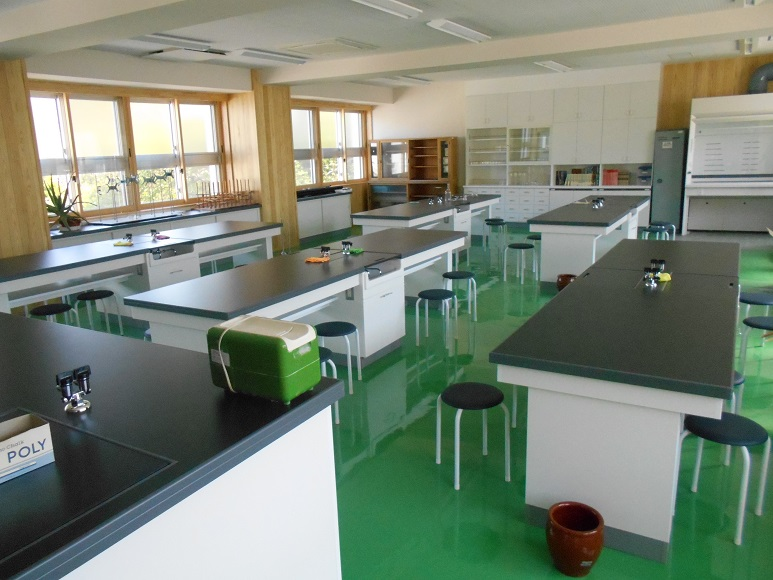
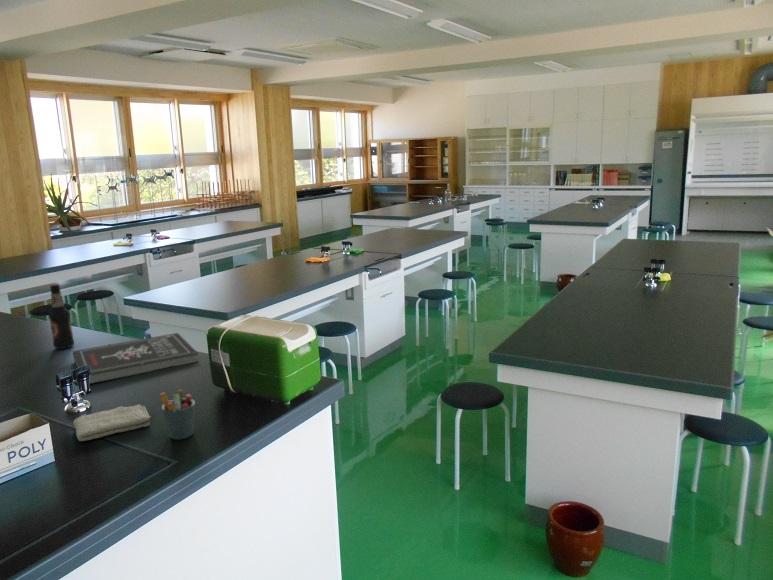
+ washcloth [72,404,152,442]
+ bottle [48,283,75,350]
+ pen holder [159,389,196,441]
+ book [72,332,199,385]
